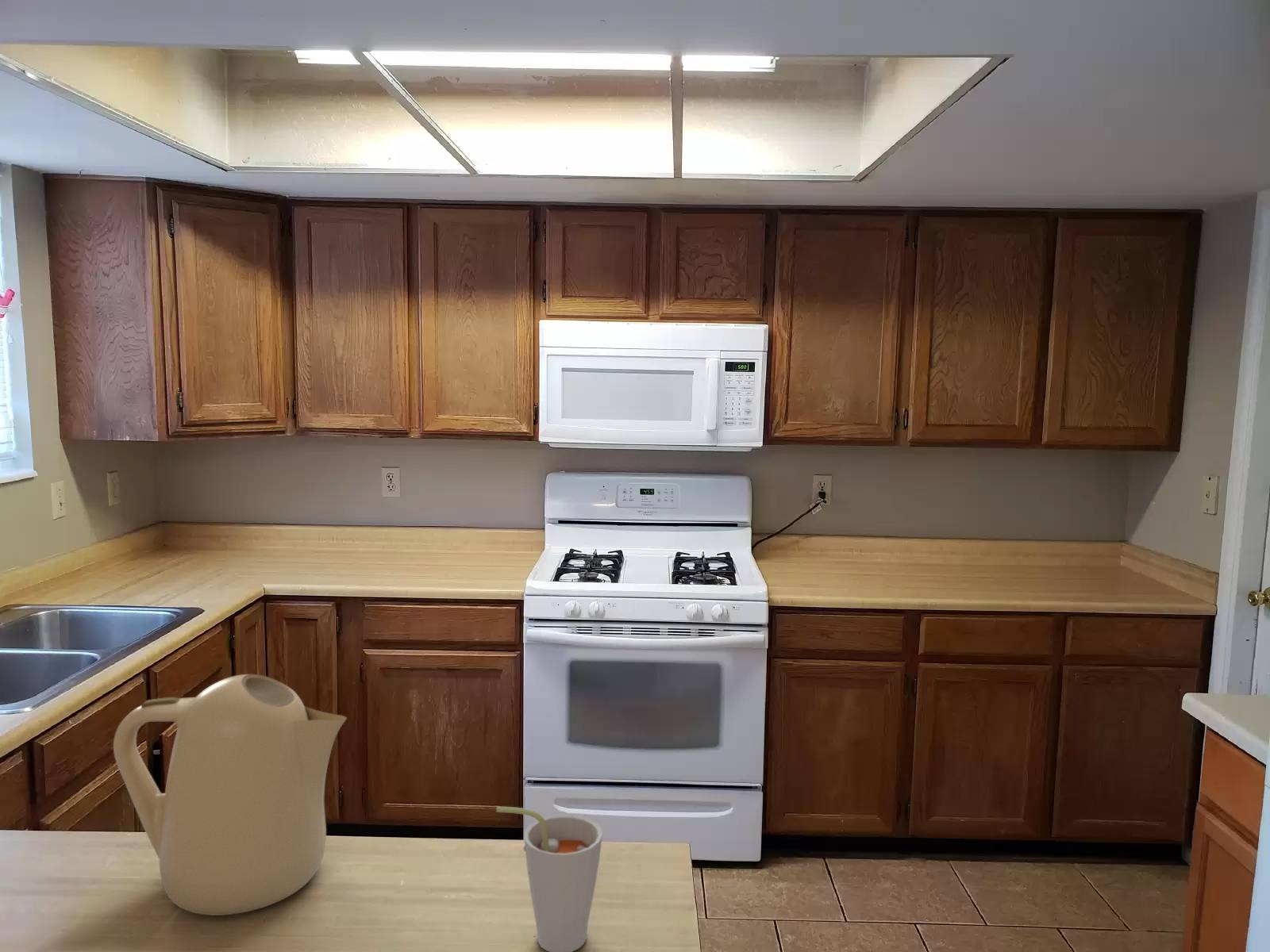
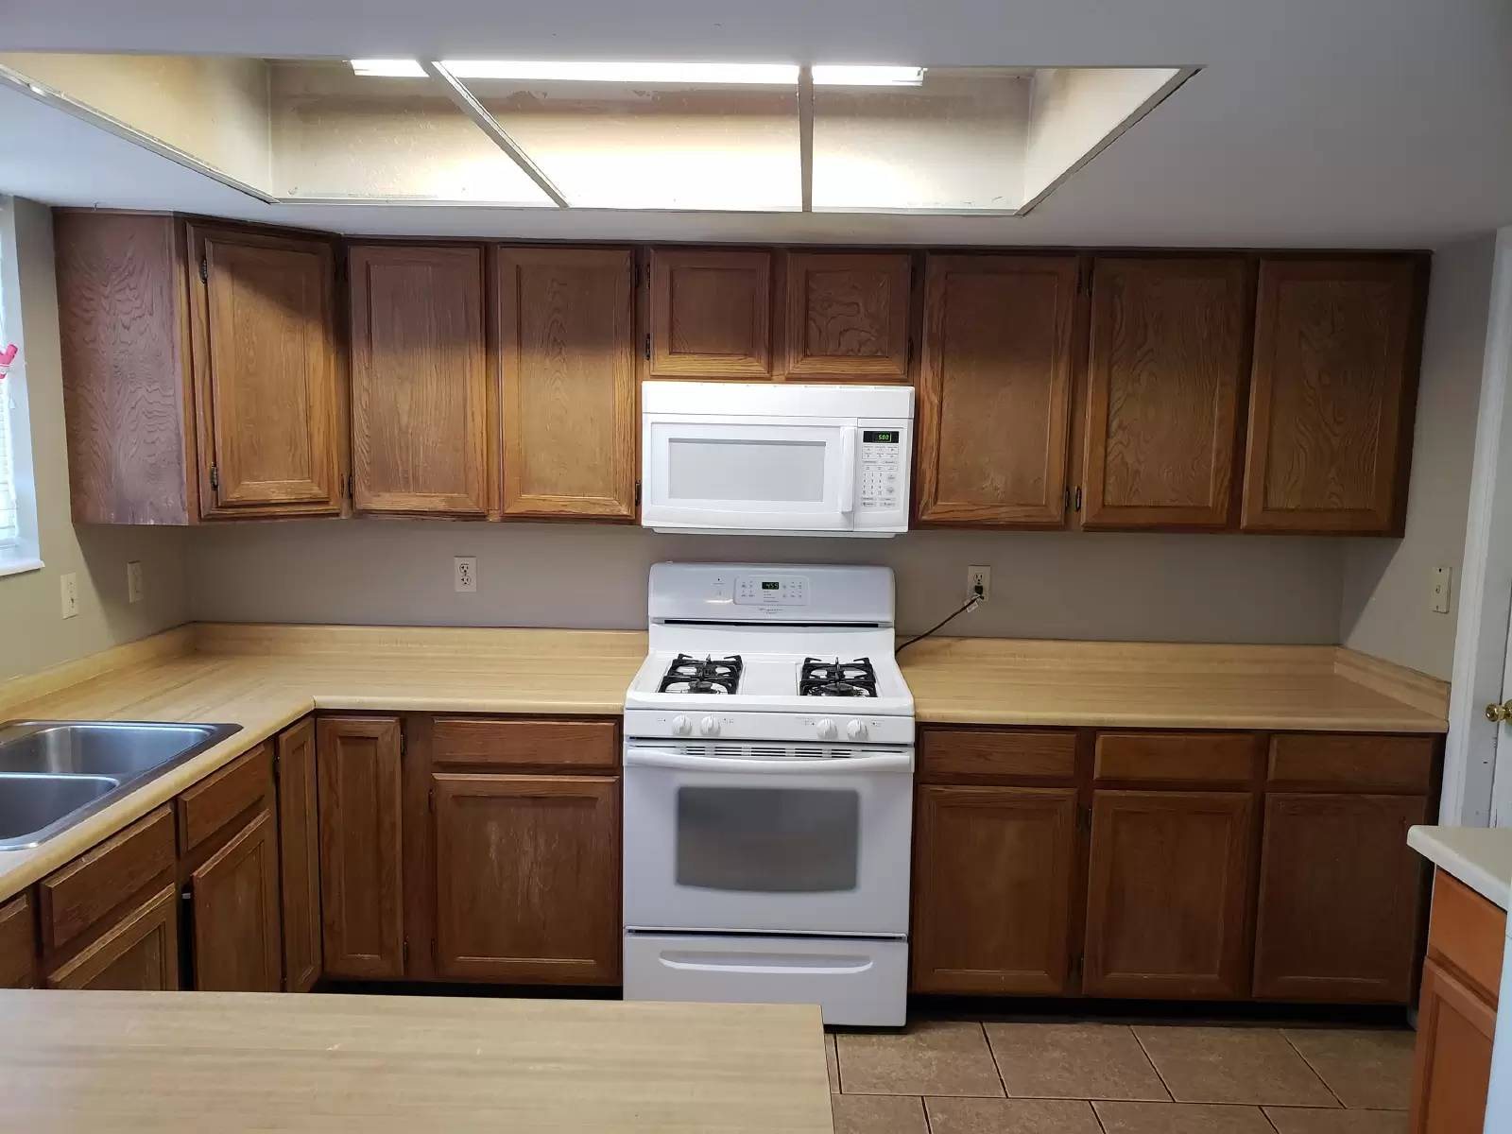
- cup [495,805,603,952]
- kettle [113,674,348,916]
